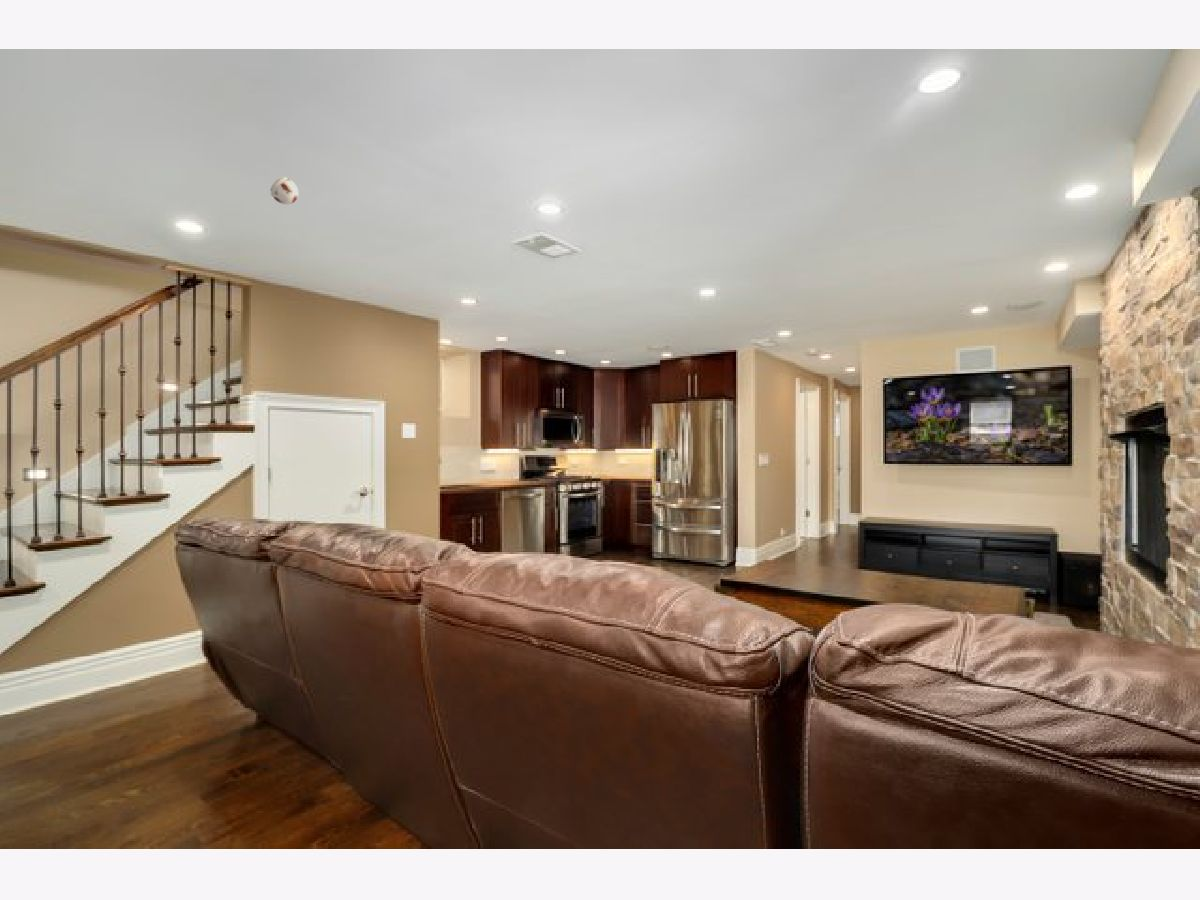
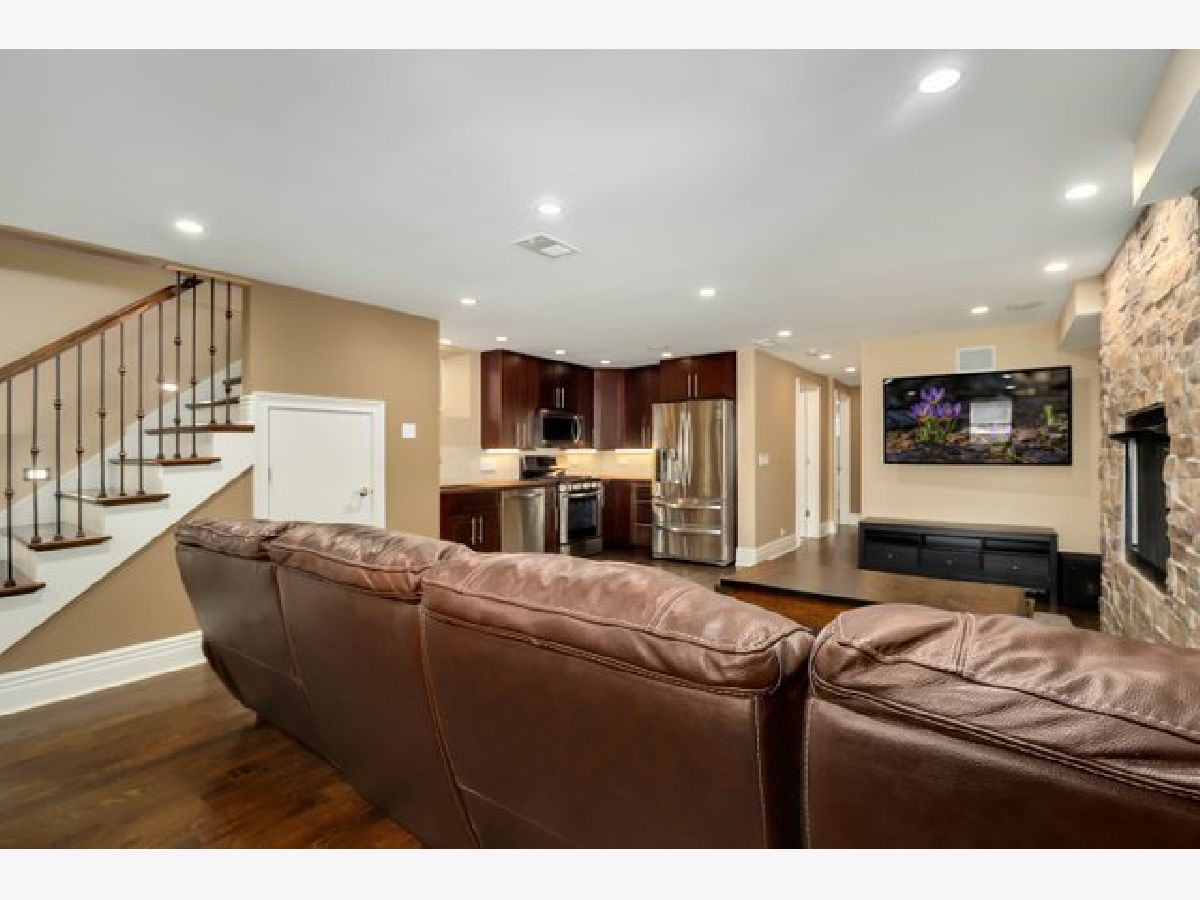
- smoke detector [269,176,299,205]
